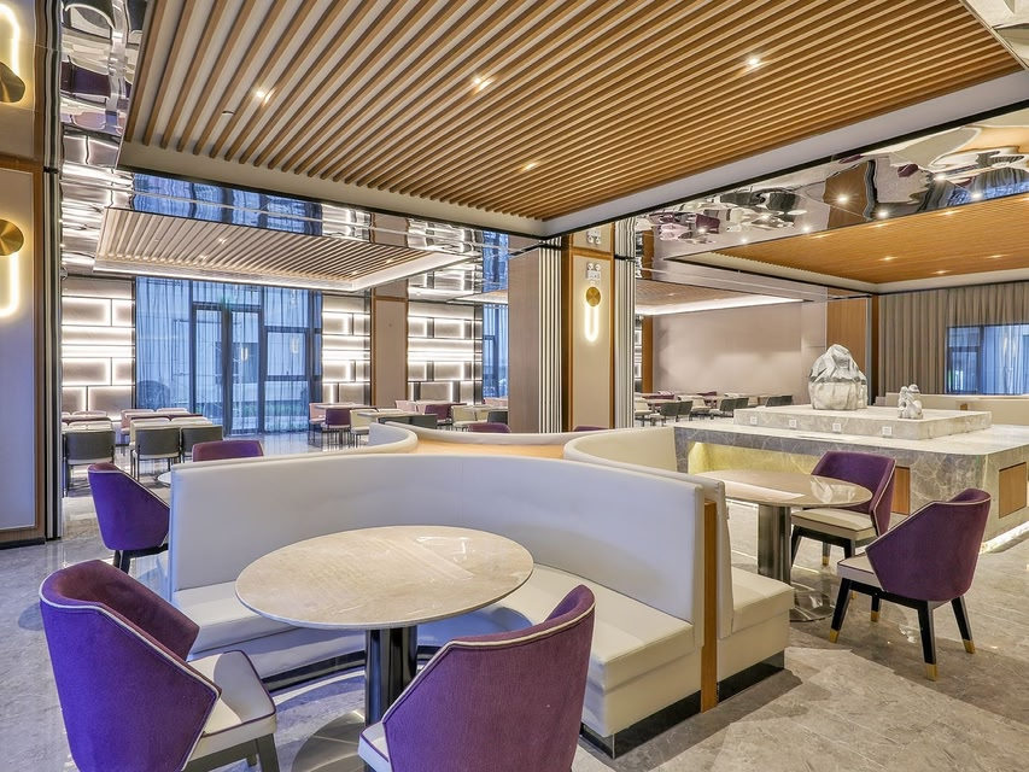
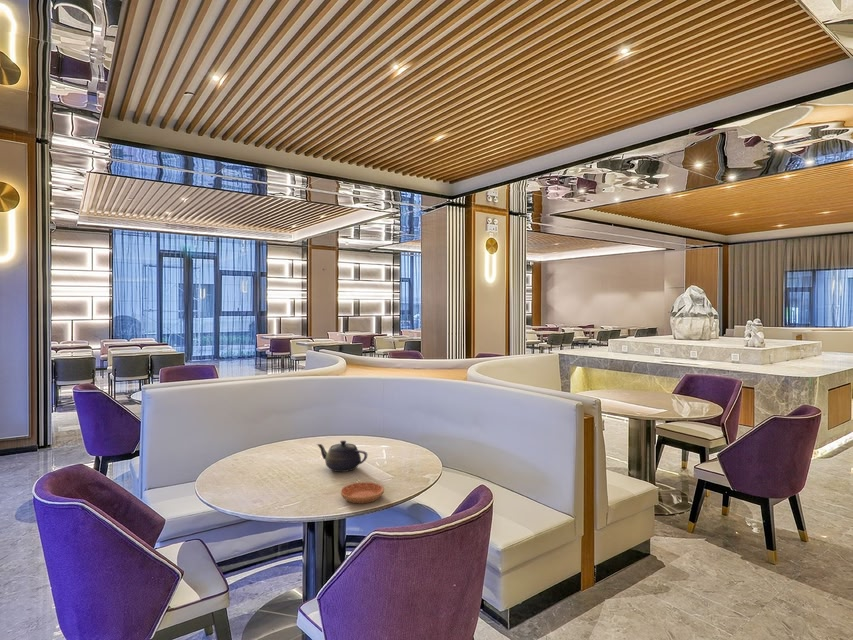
+ saucer [340,481,385,504]
+ teapot [316,439,368,473]
